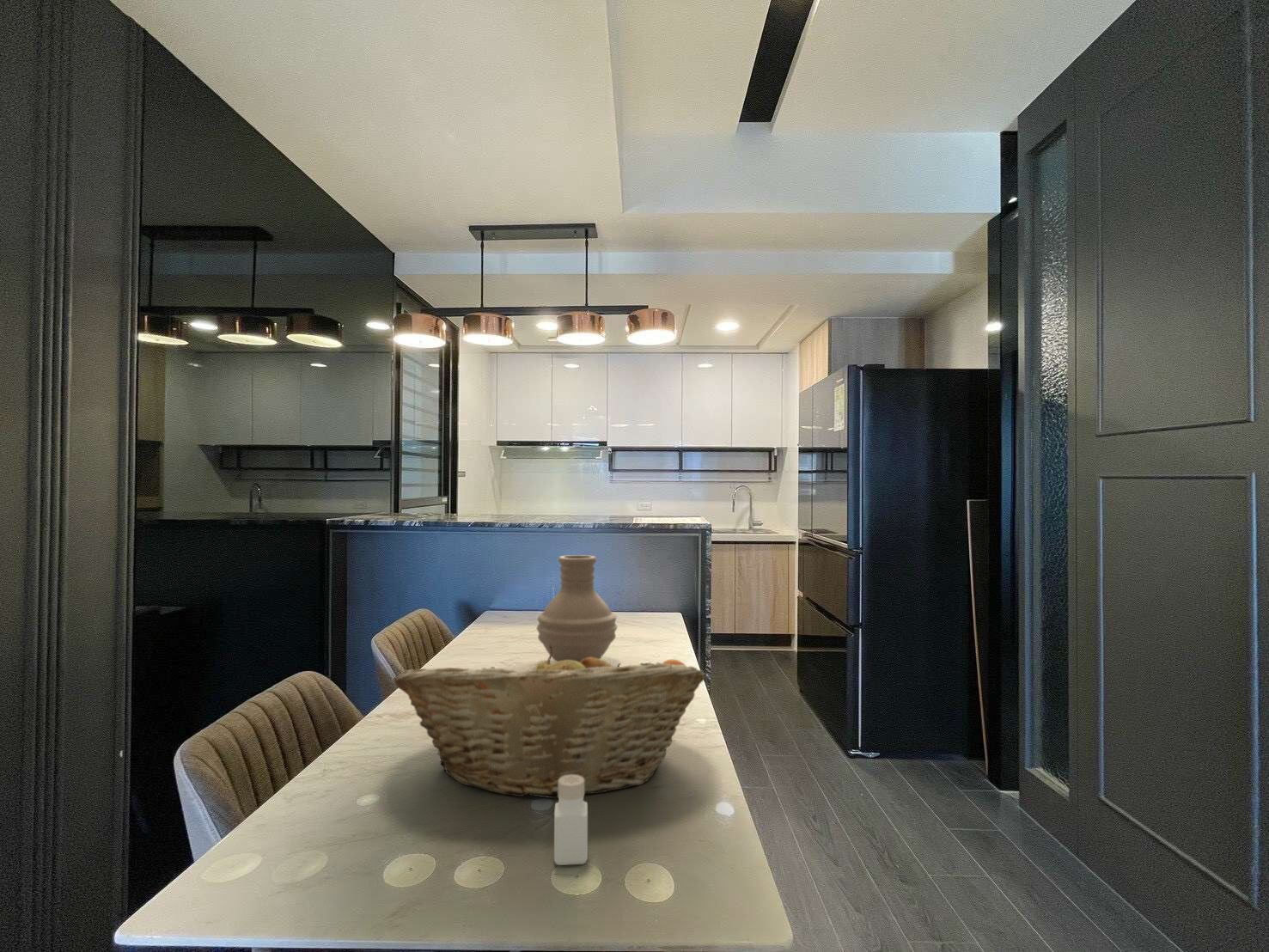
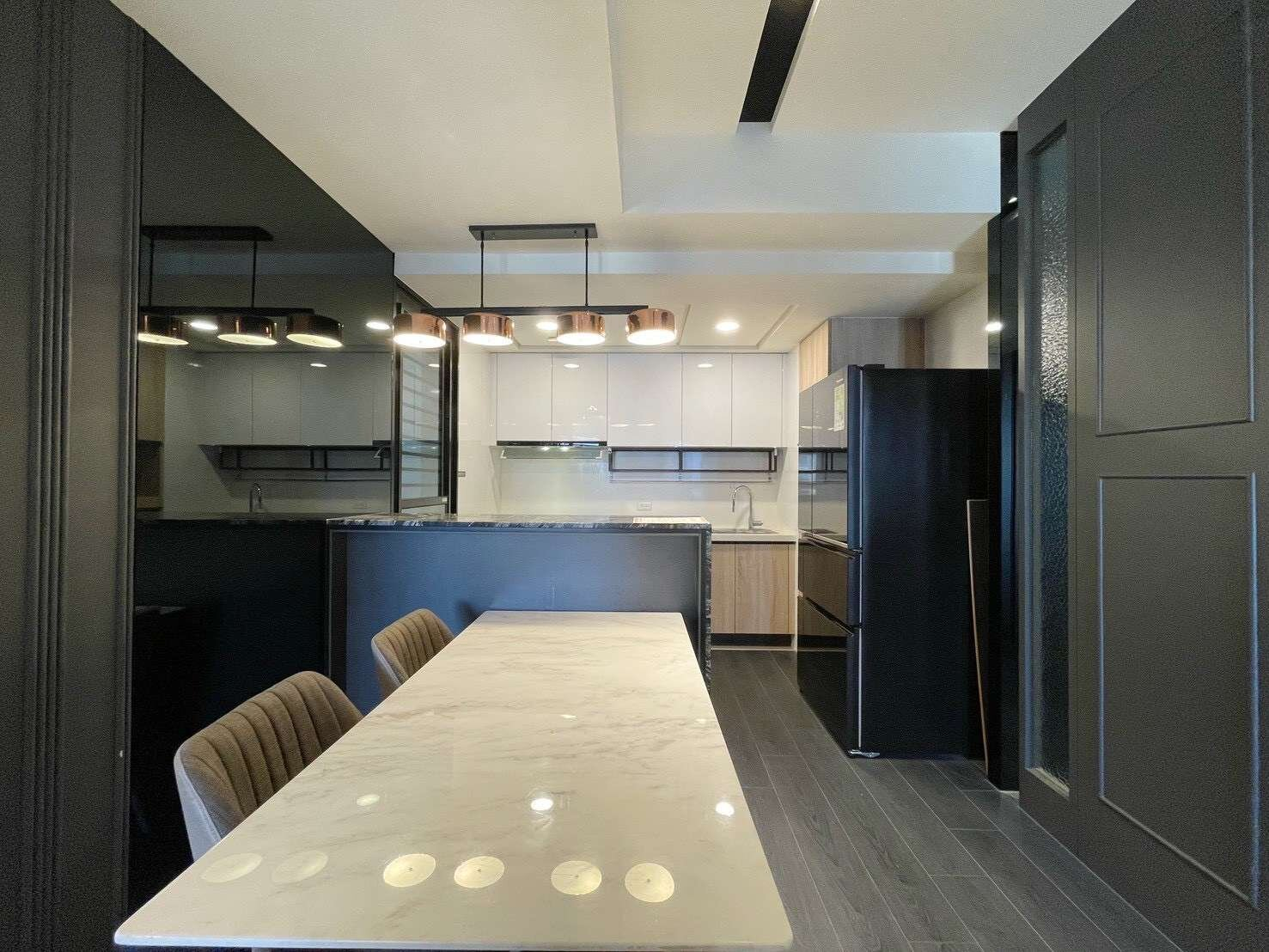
- vase [536,554,618,662]
- pepper shaker [553,774,589,866]
- fruit basket [393,645,706,799]
